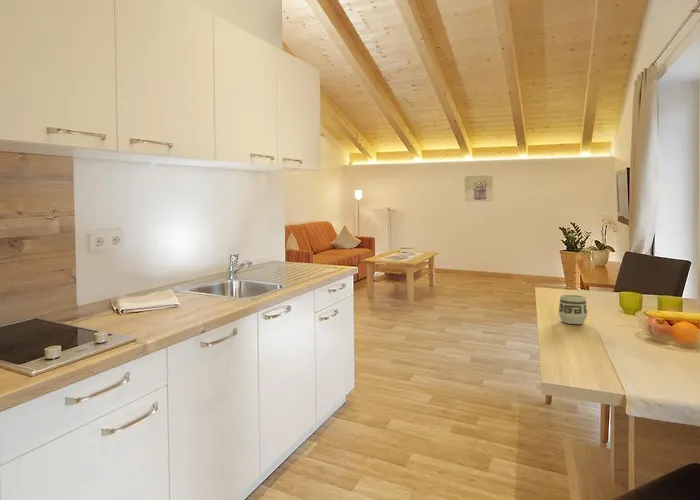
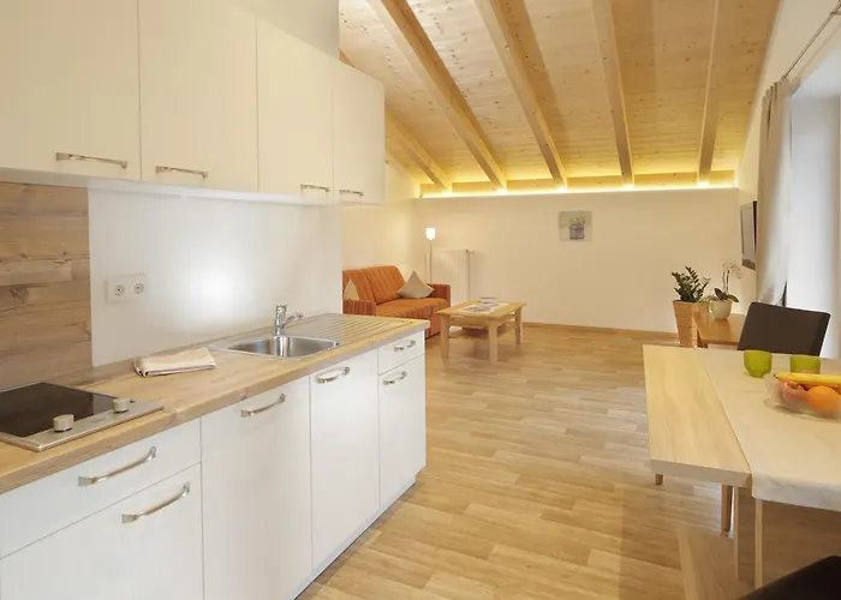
- cup [557,294,588,325]
